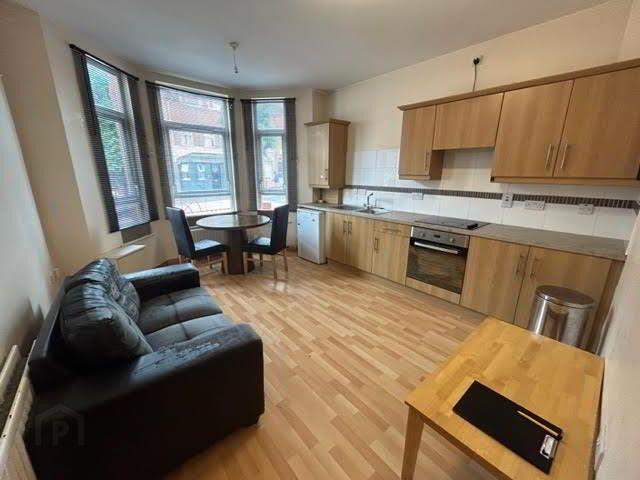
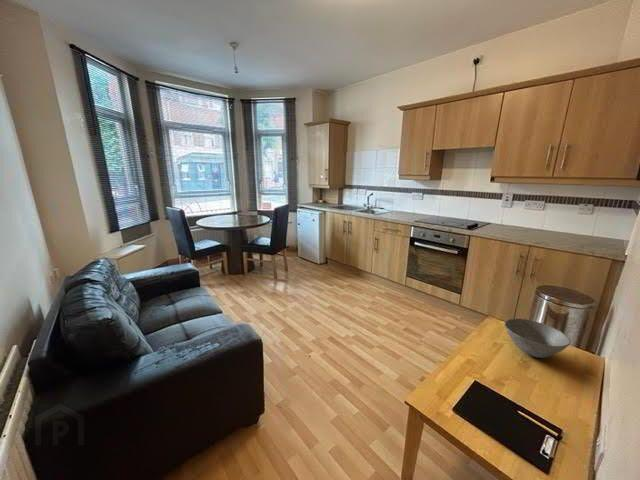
+ bowl [503,318,571,359]
